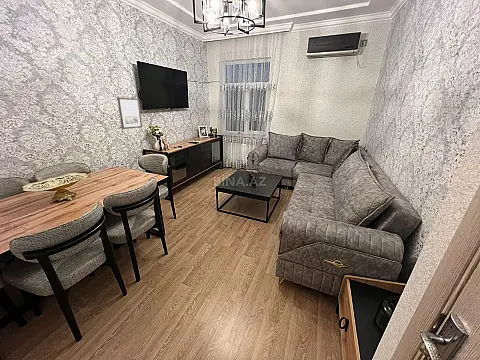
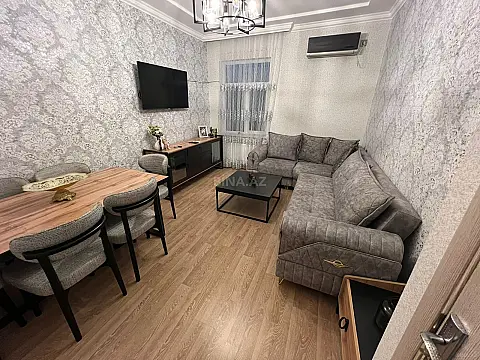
- wall art [116,96,143,130]
